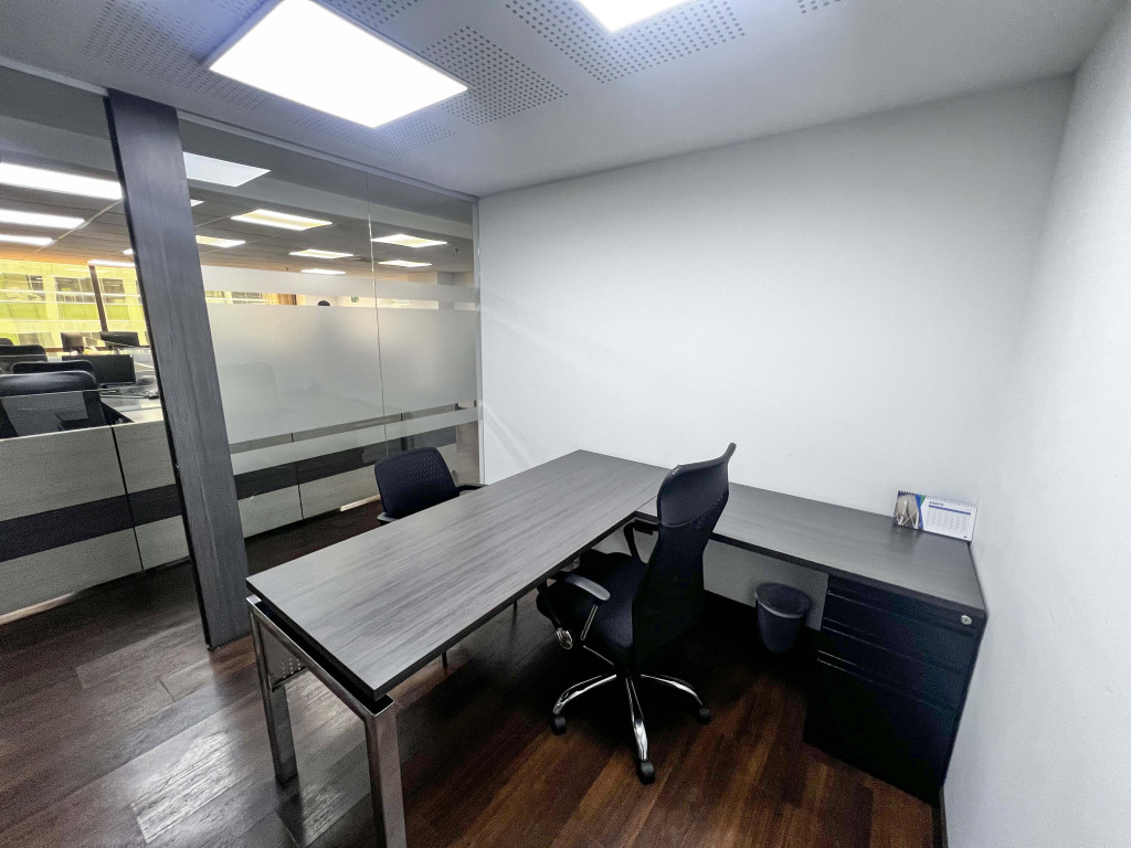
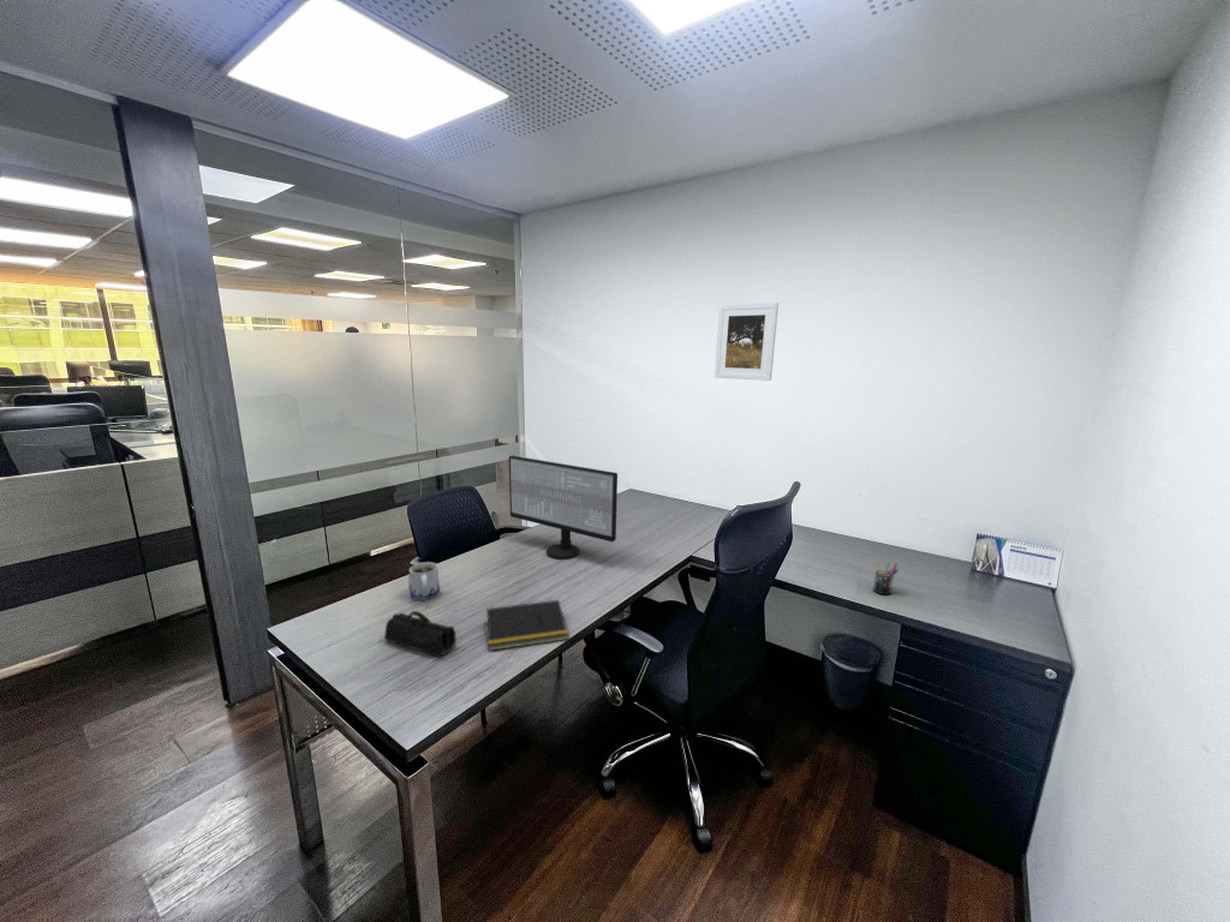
+ notepad [484,599,569,652]
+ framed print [713,301,780,382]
+ pen holder [872,559,900,595]
+ mug [408,561,441,601]
+ pencil case [383,610,456,658]
+ computer monitor [508,455,619,561]
